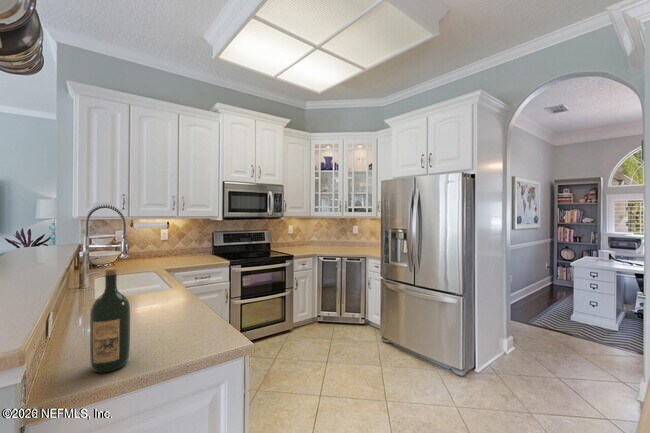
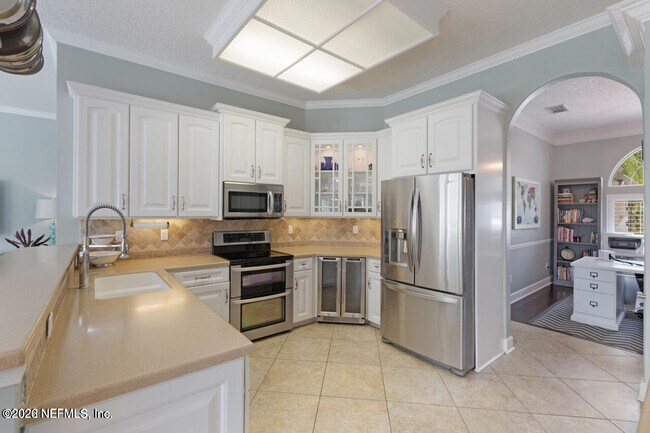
- wine bottle [89,268,131,373]
